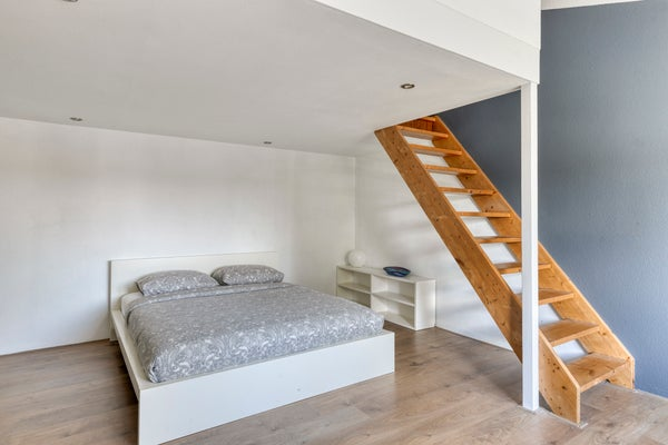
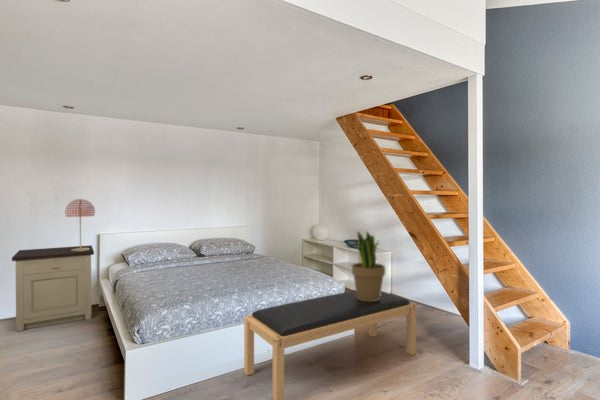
+ nightstand [11,244,95,333]
+ bench [243,289,417,400]
+ table lamp [64,198,96,251]
+ potted plant [347,230,386,301]
